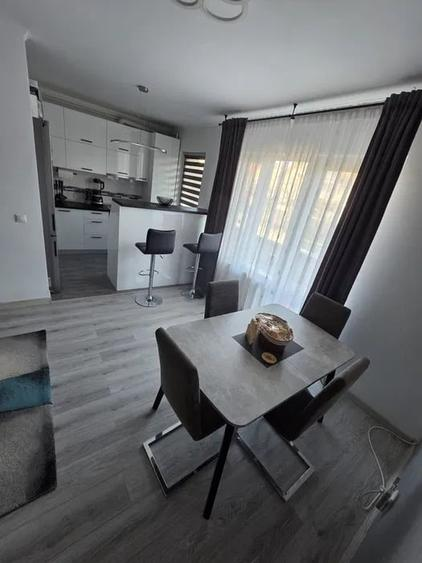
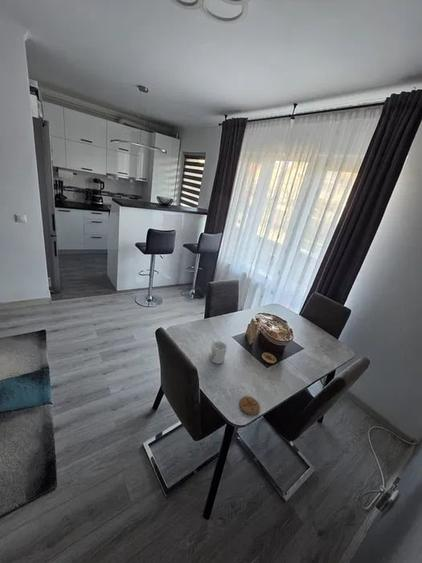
+ coaster [238,395,261,416]
+ mug [209,339,228,365]
